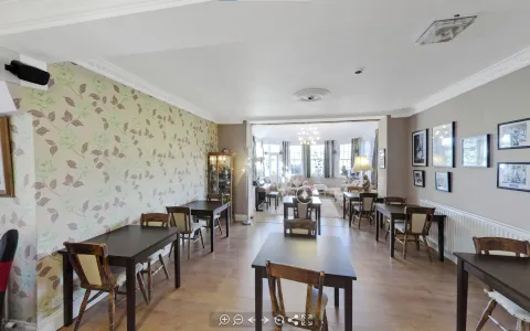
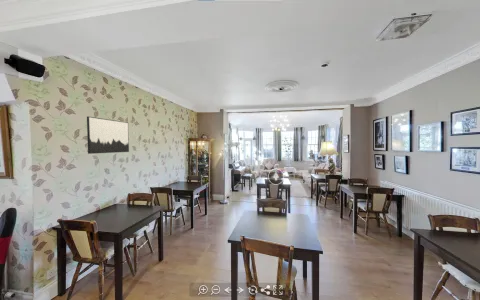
+ wall art [86,115,130,155]
